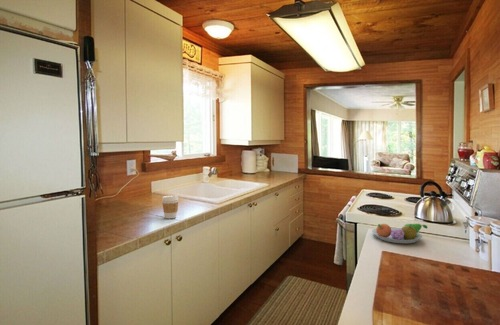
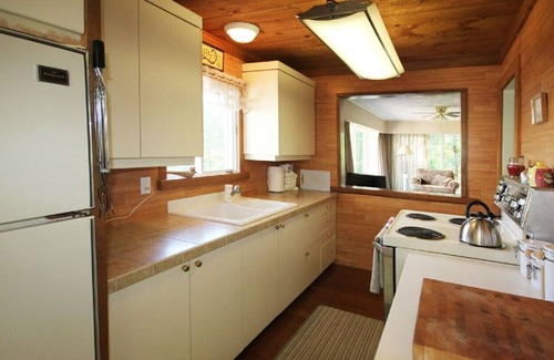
- coffee cup [161,195,179,220]
- fruit bowl [371,223,429,244]
